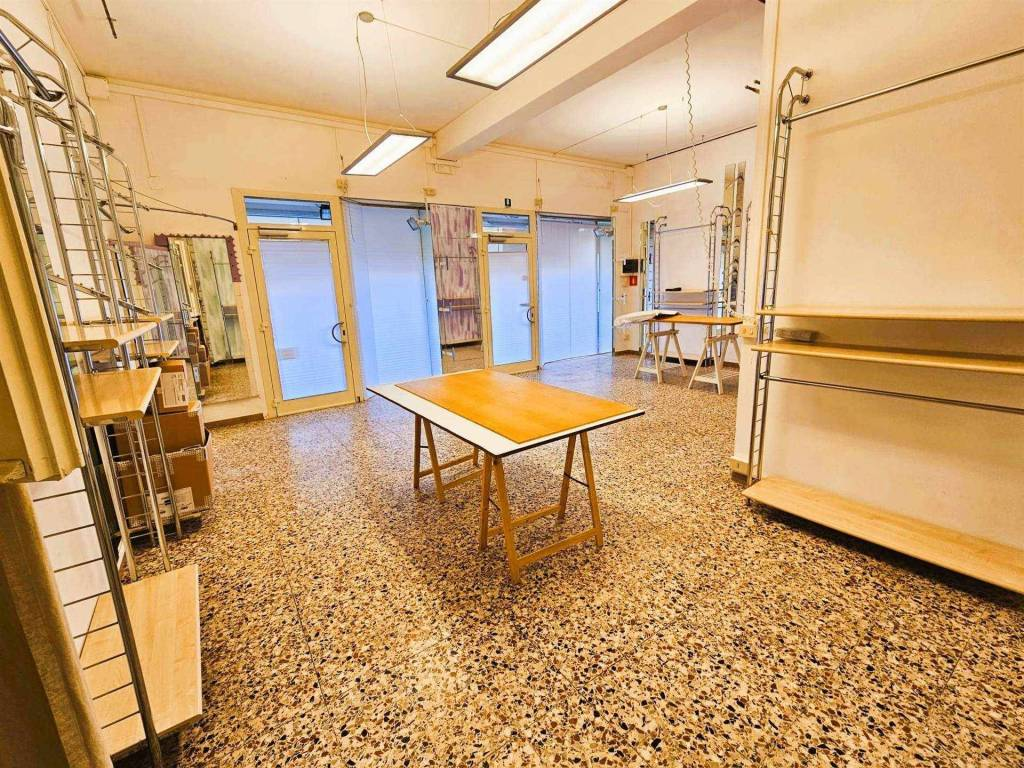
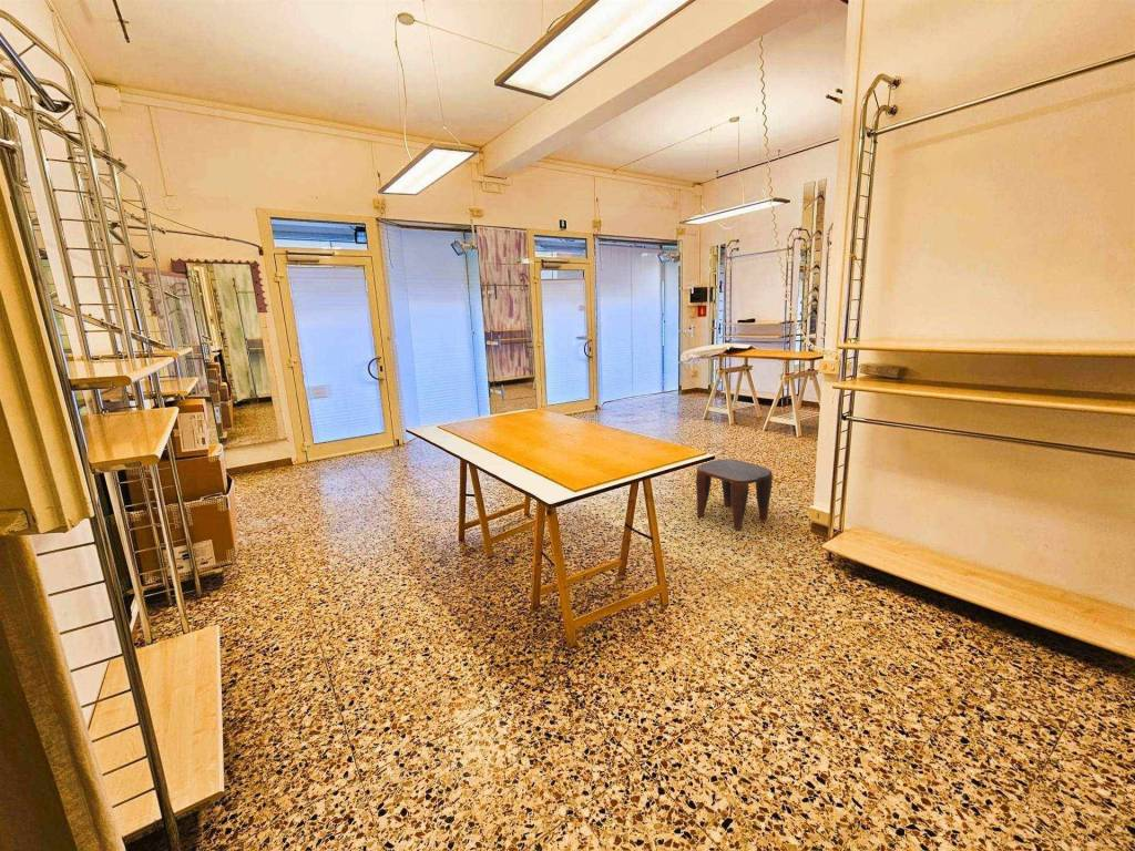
+ stool [695,458,774,531]
